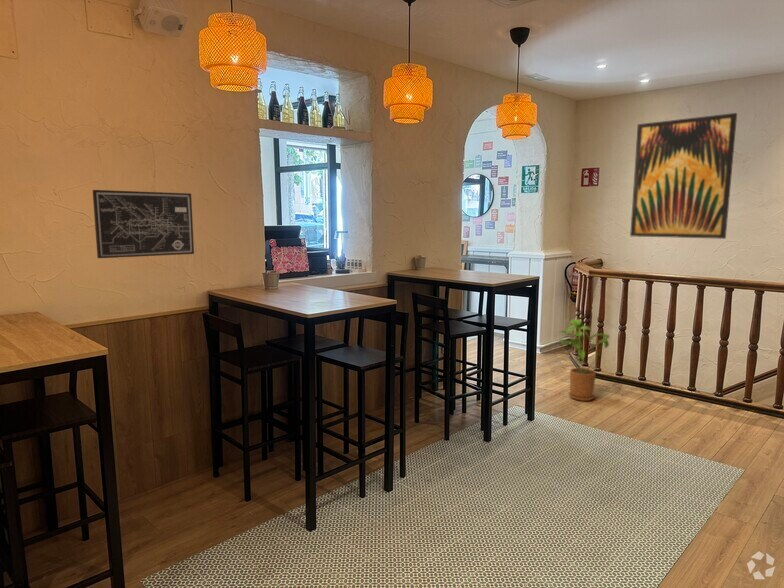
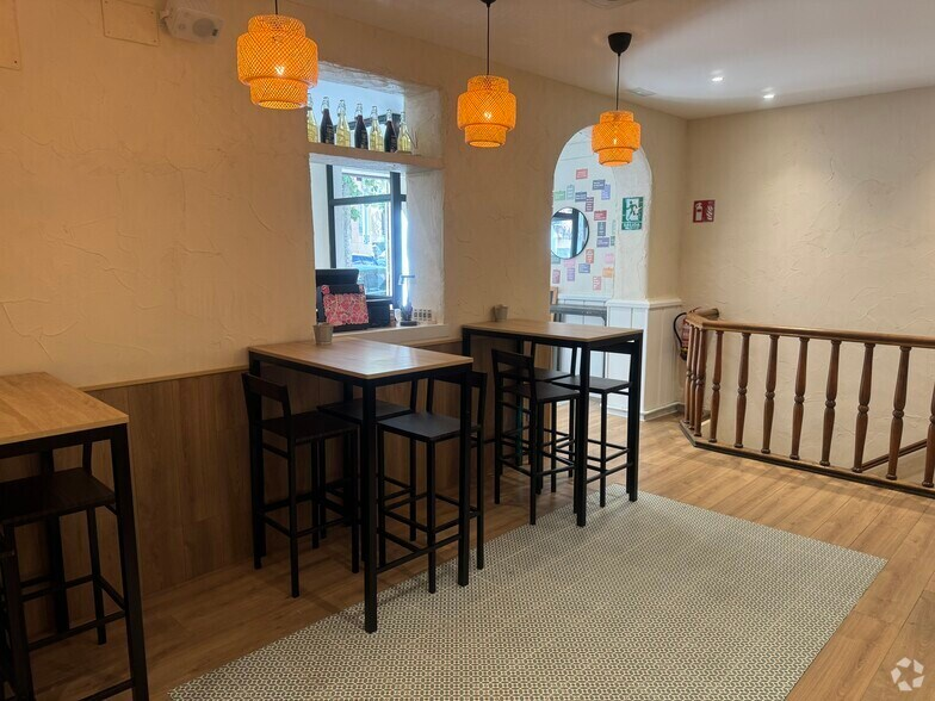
- wall art [629,112,738,240]
- wall art [92,189,195,259]
- house plant [554,318,611,402]
